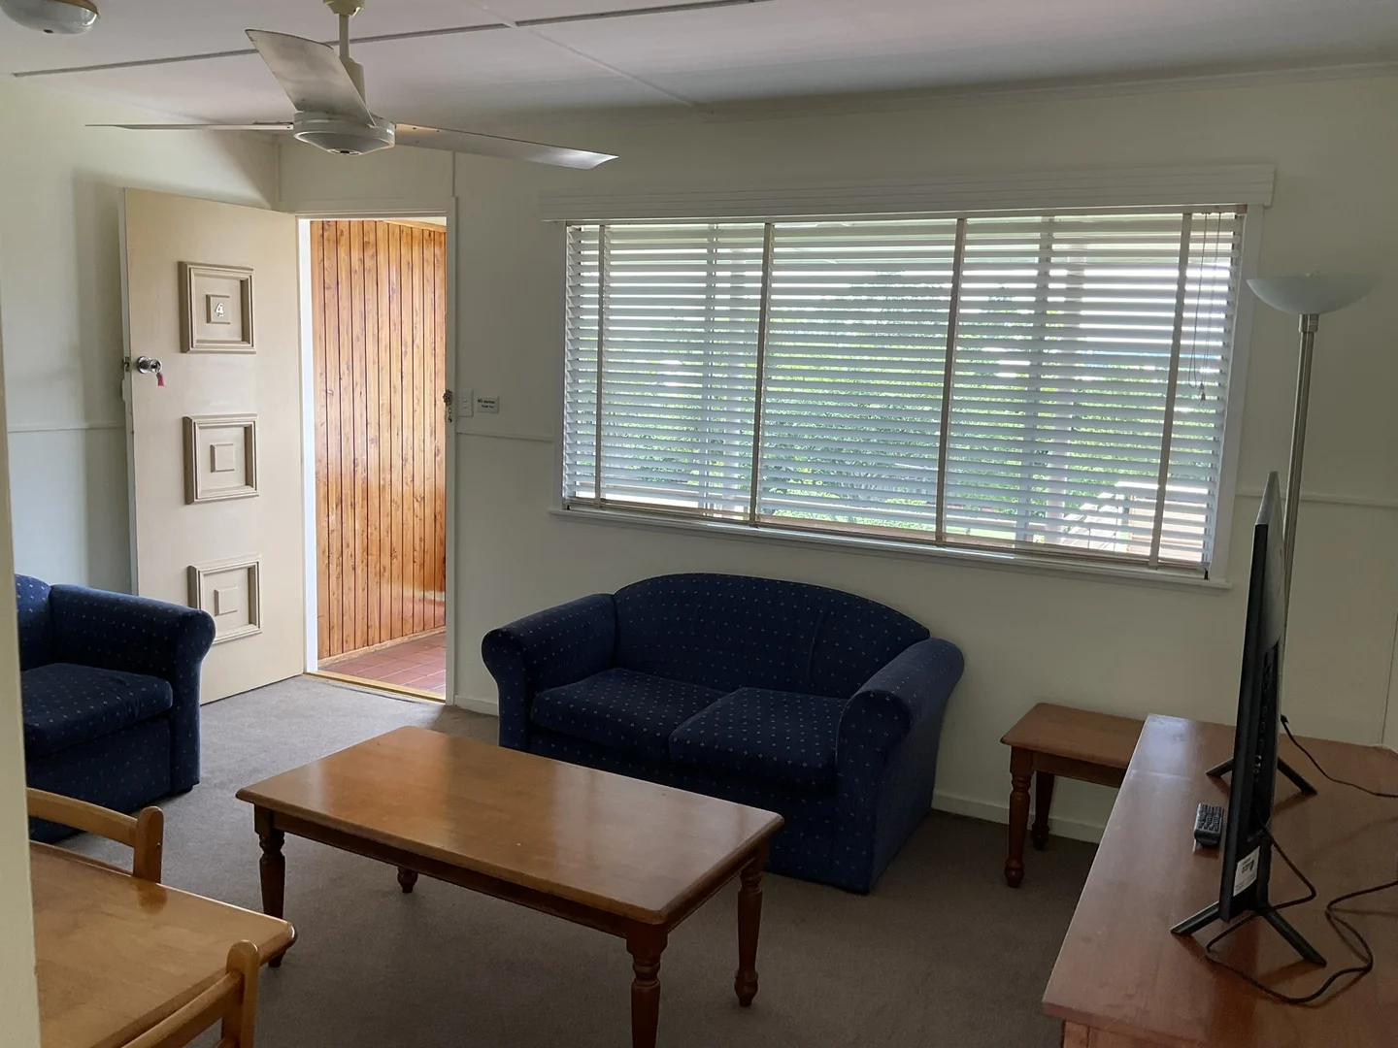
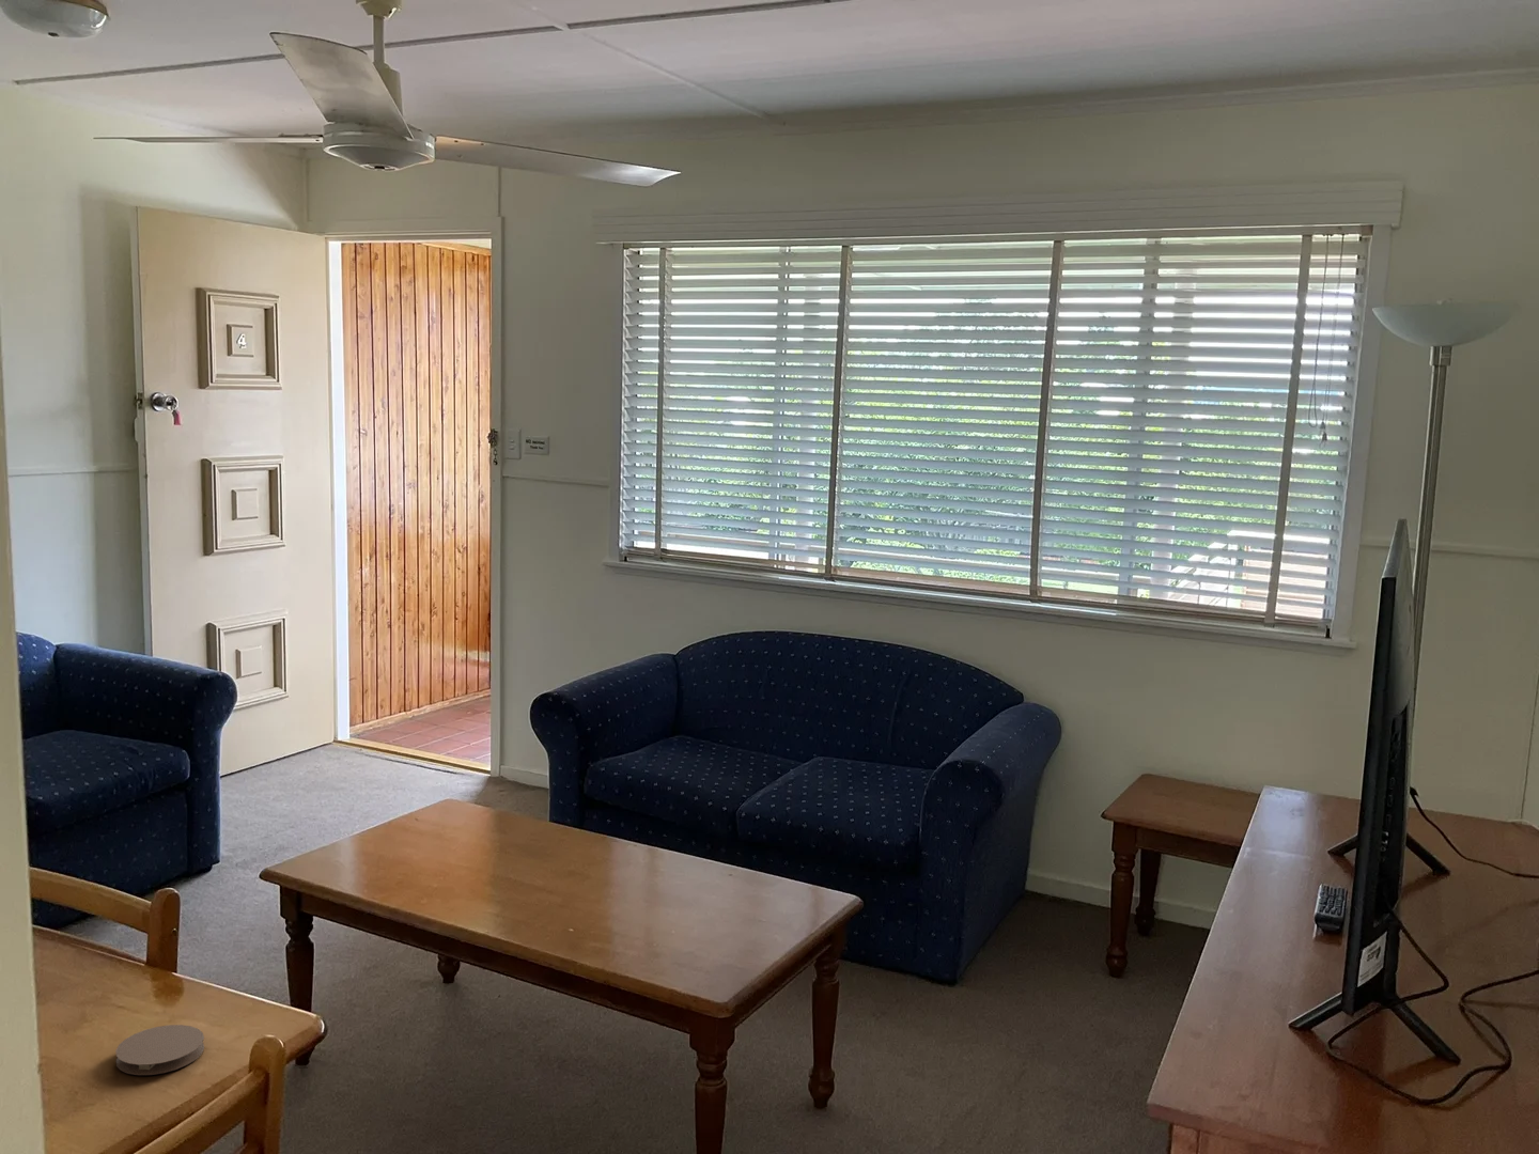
+ coaster [114,1023,205,1076]
